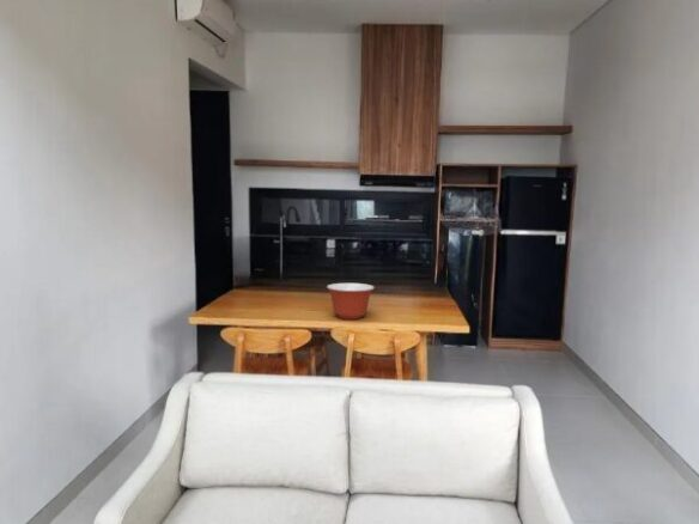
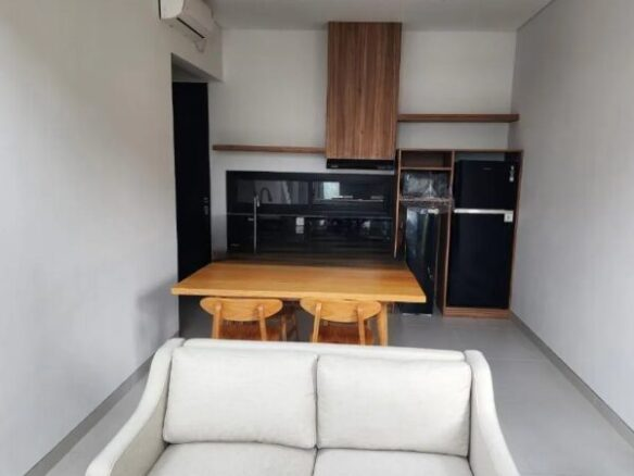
- mixing bowl [326,282,376,321]
